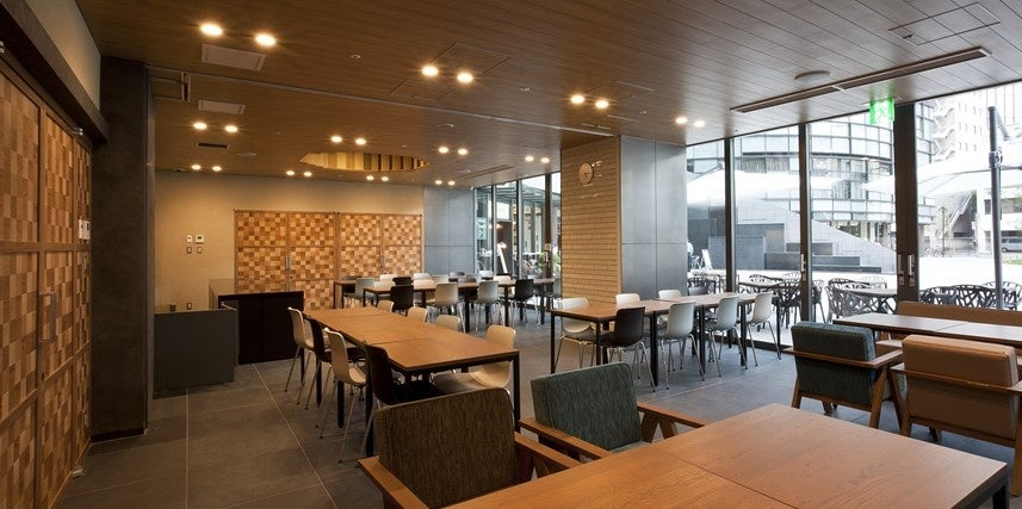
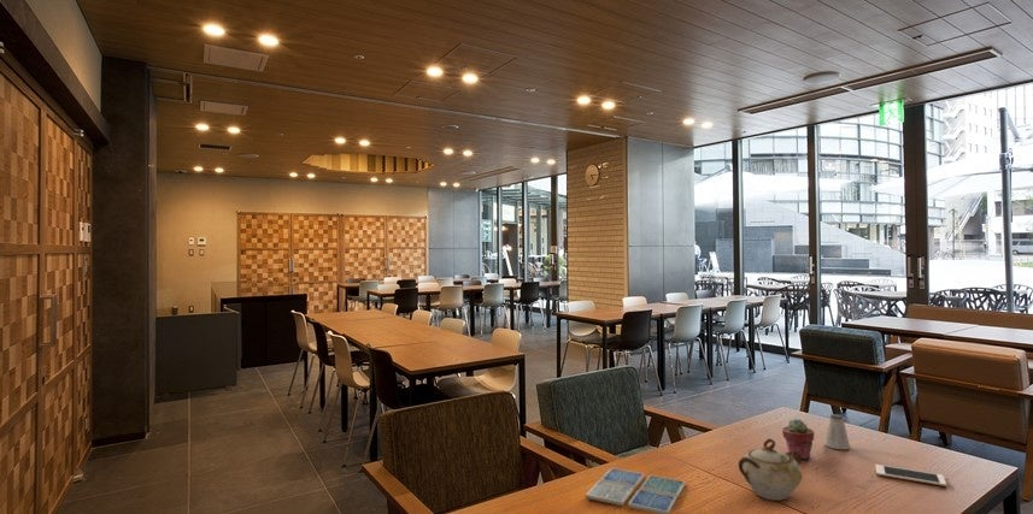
+ saltshaker [823,413,851,450]
+ potted succulent [781,418,816,461]
+ cell phone [874,463,947,488]
+ drink coaster [585,467,687,514]
+ sugar bowl [738,438,803,502]
